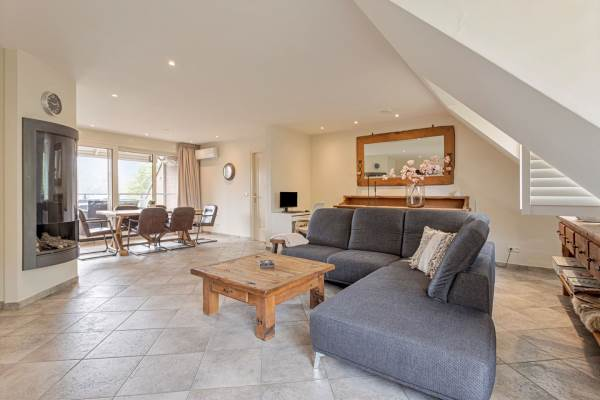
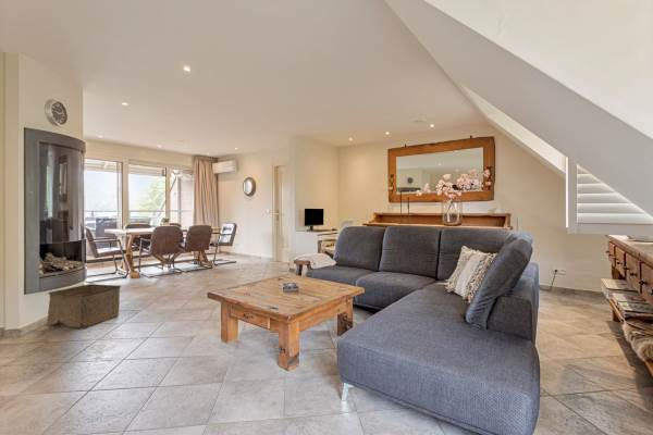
+ storage bin [46,283,122,331]
